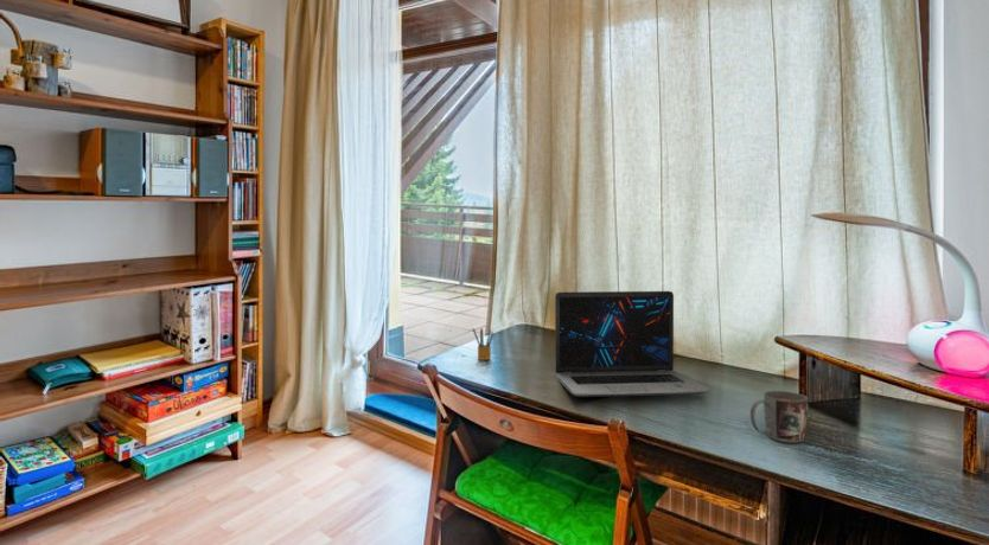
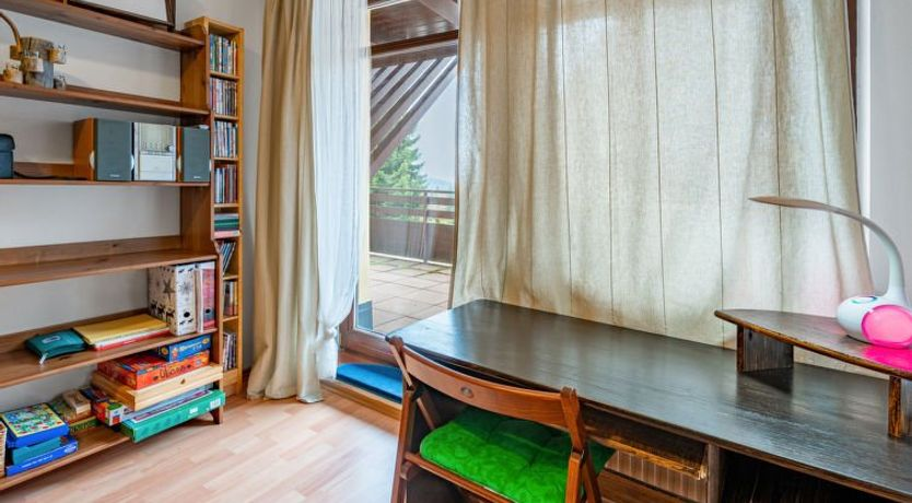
- mug [749,390,809,444]
- laptop [554,290,712,398]
- pencil box [472,327,494,361]
